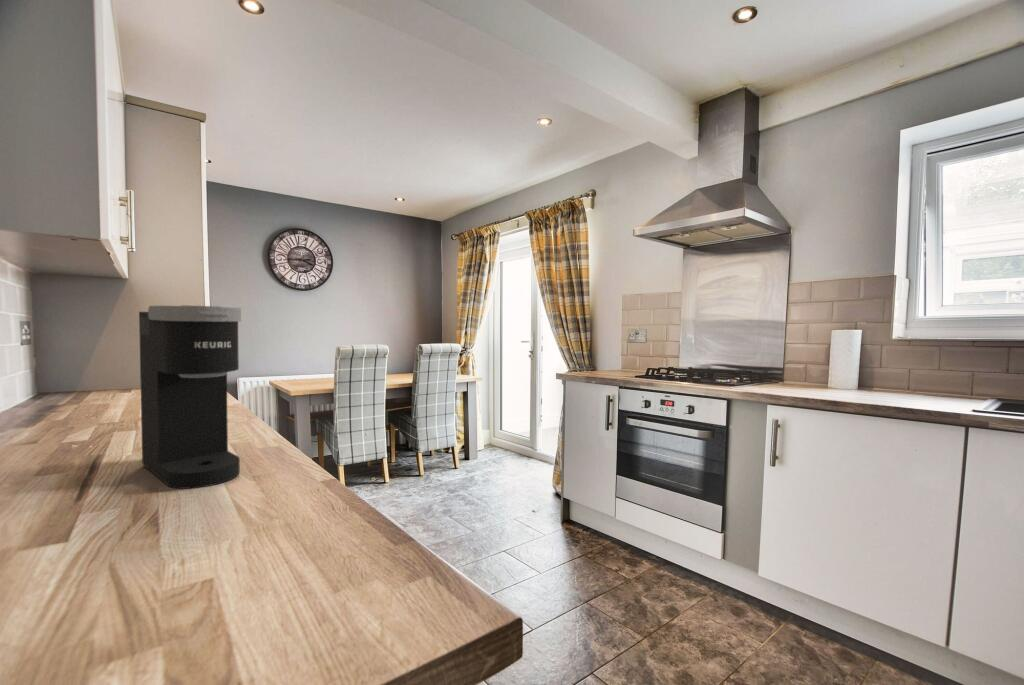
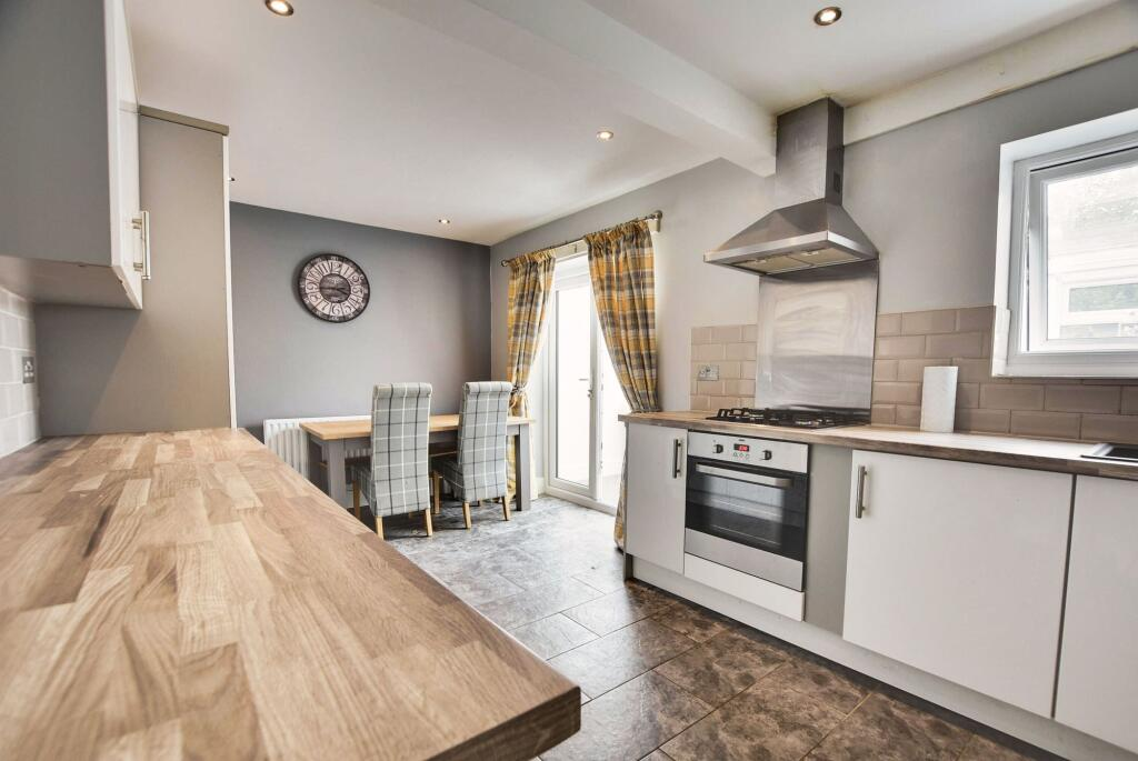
- coffee maker [138,305,242,490]
